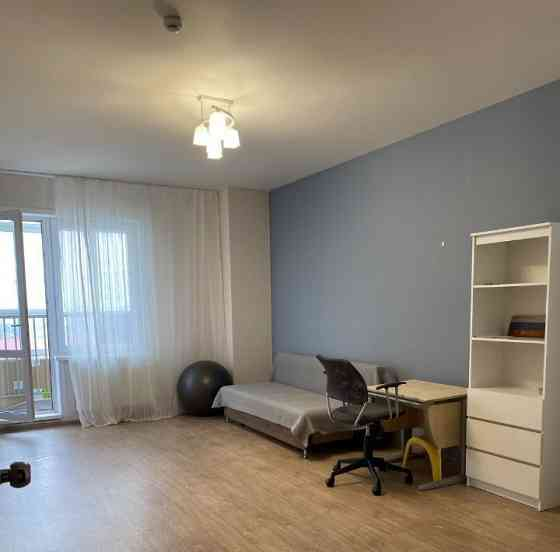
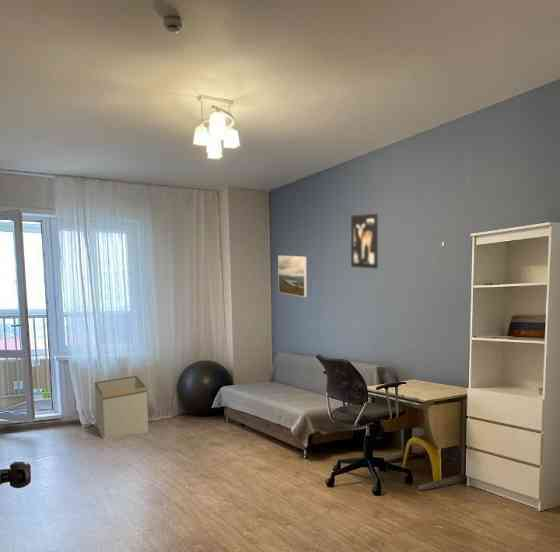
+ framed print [277,255,308,298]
+ storage bin [94,375,150,438]
+ wall art [350,213,379,270]
